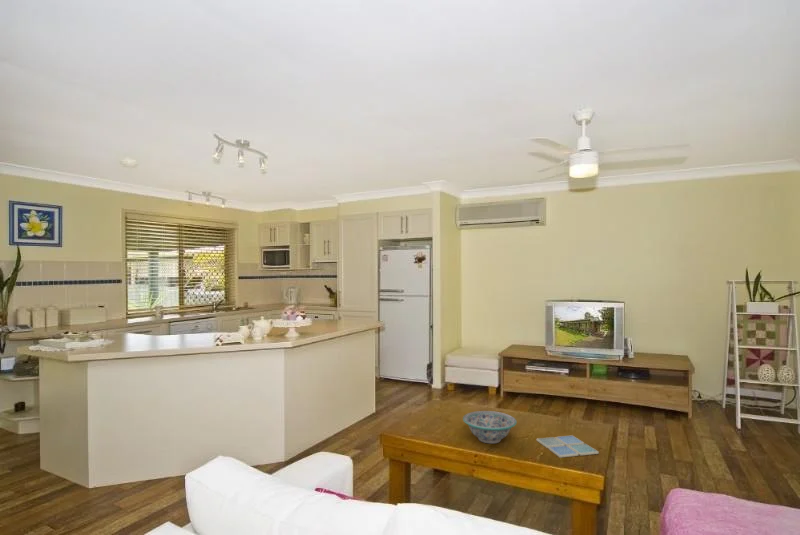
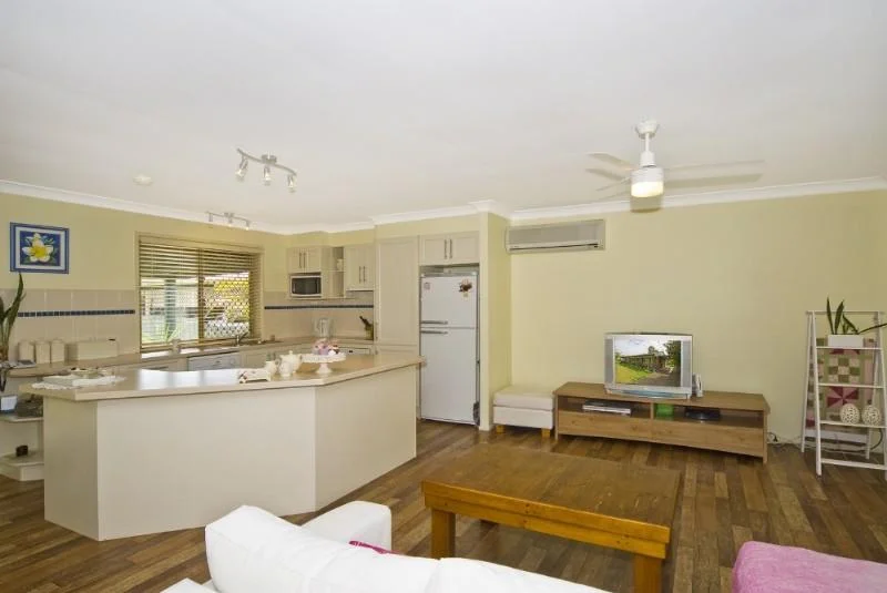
- decorative bowl [462,410,518,444]
- drink coaster [536,434,600,458]
